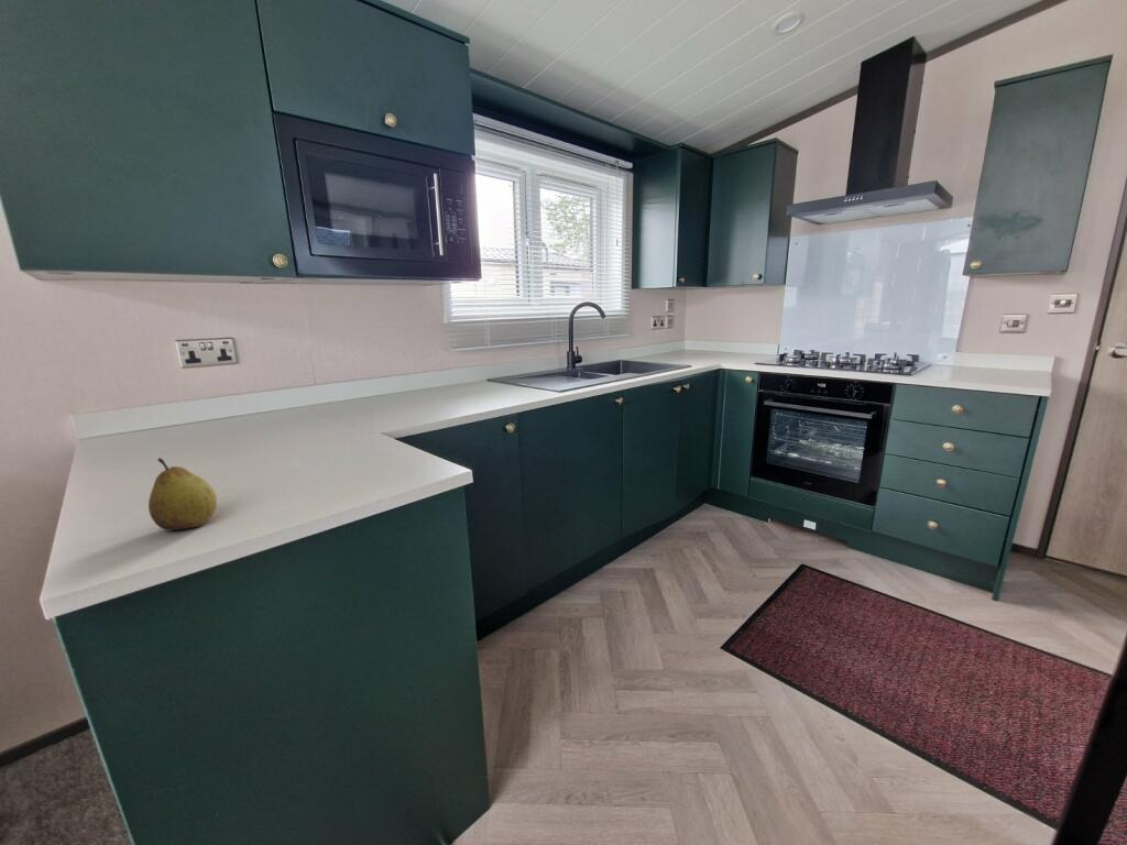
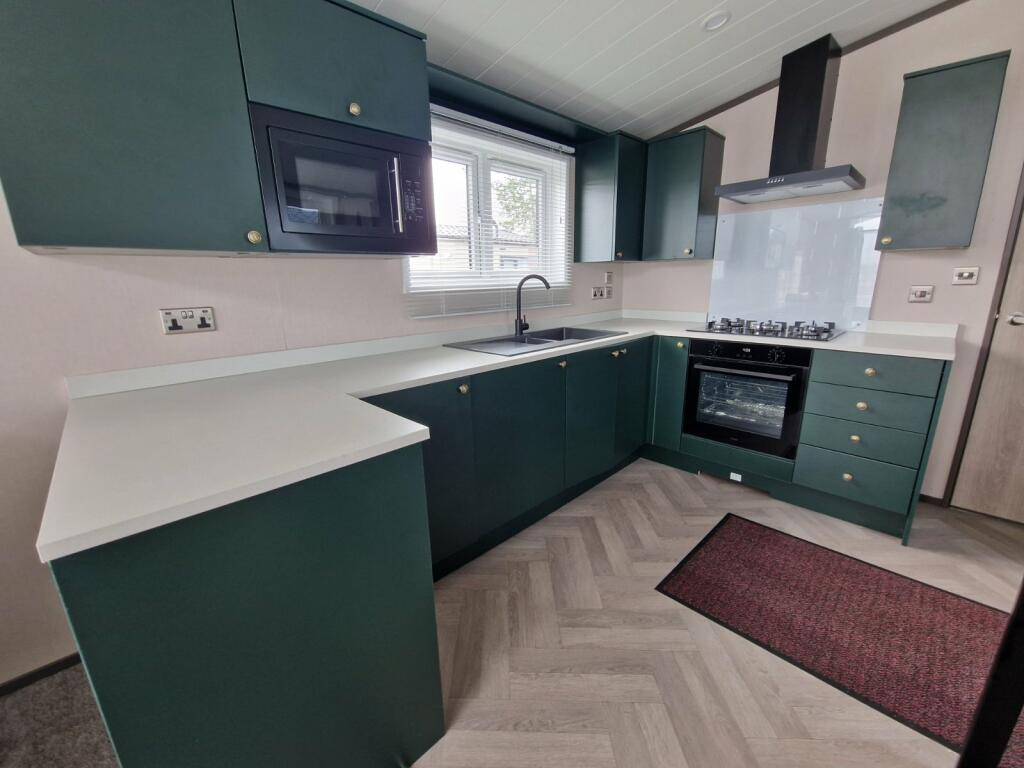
- fruit [147,457,218,533]
